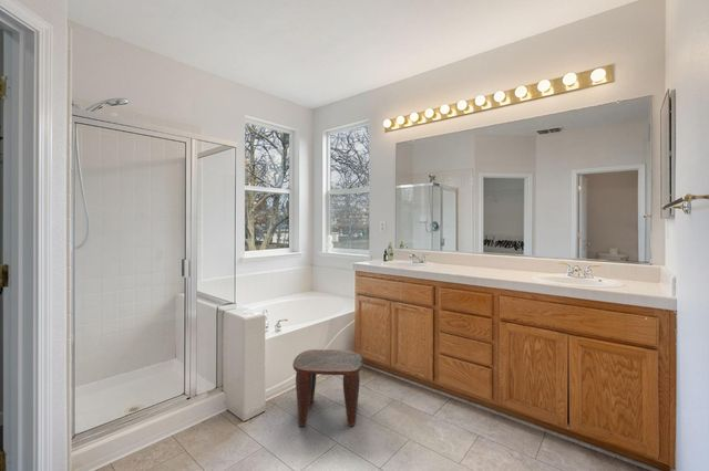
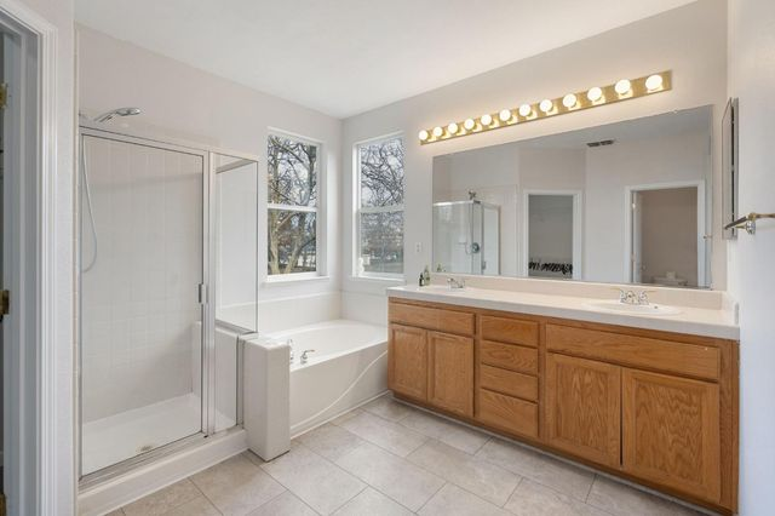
- stool [291,348,364,427]
